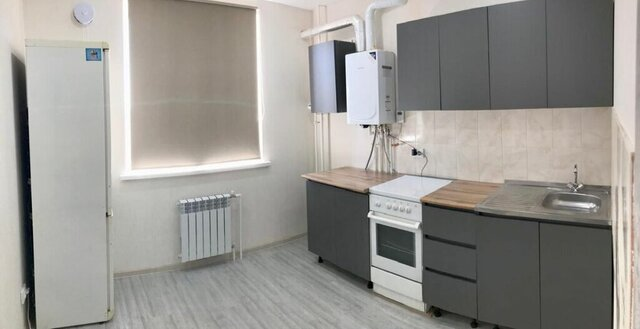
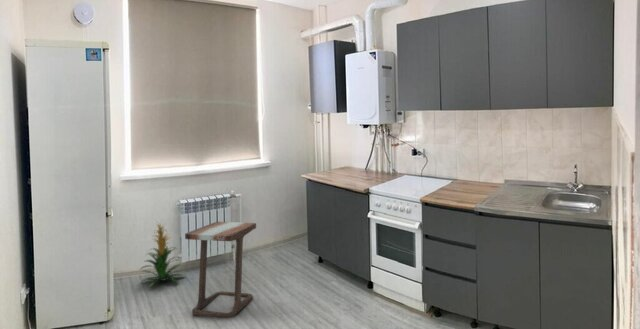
+ indoor plant [139,220,185,288]
+ side table [184,221,257,319]
